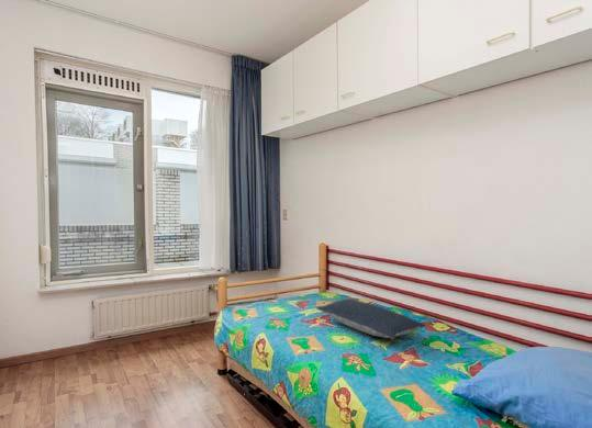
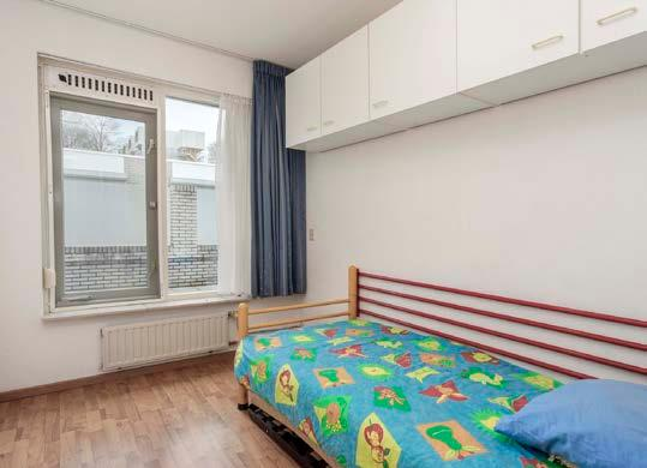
- pillow [315,299,427,340]
